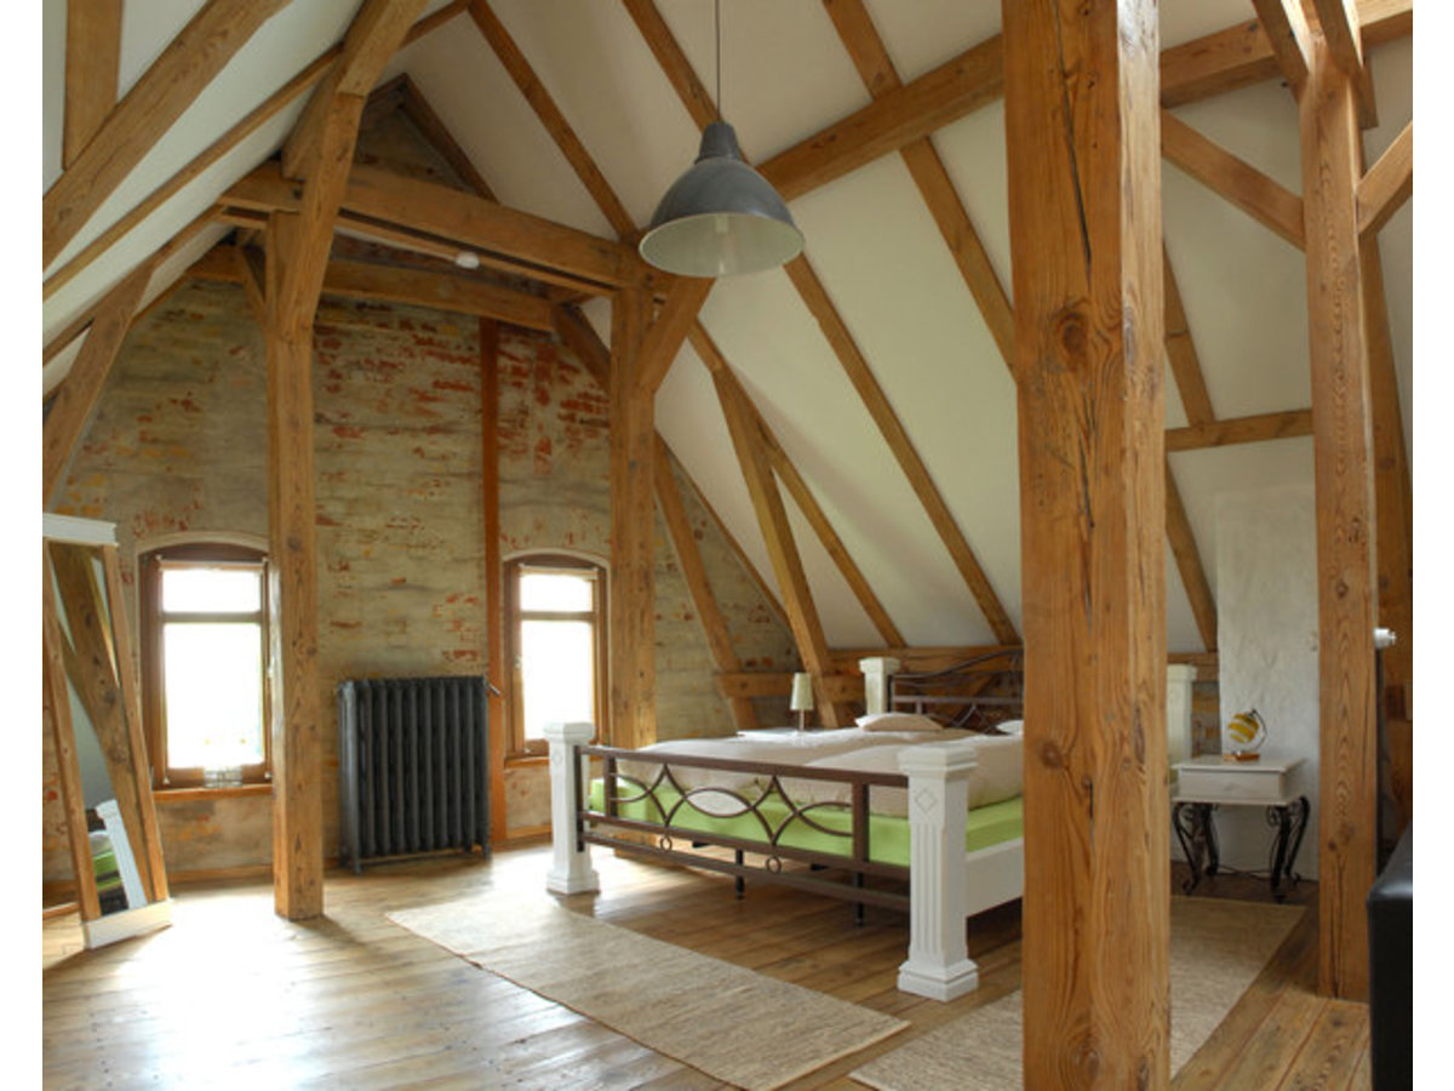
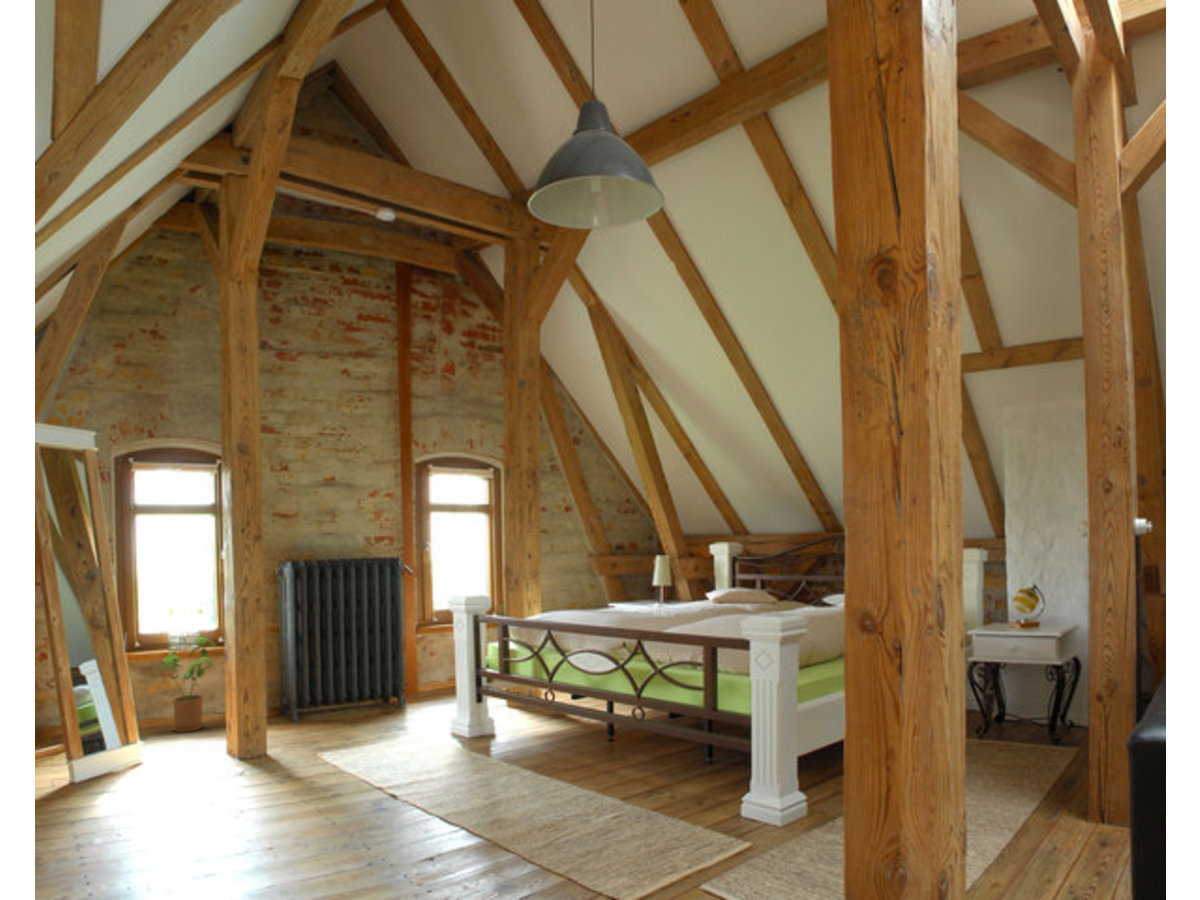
+ house plant [160,636,217,733]
